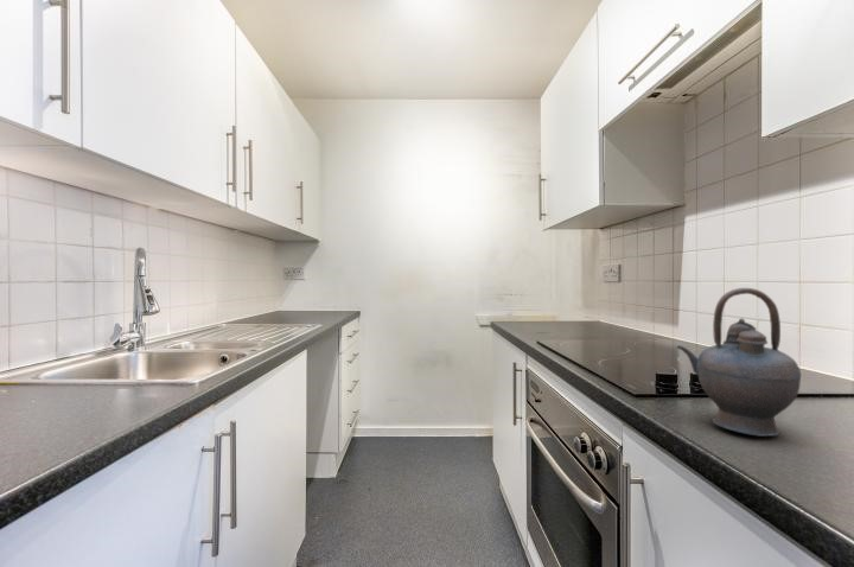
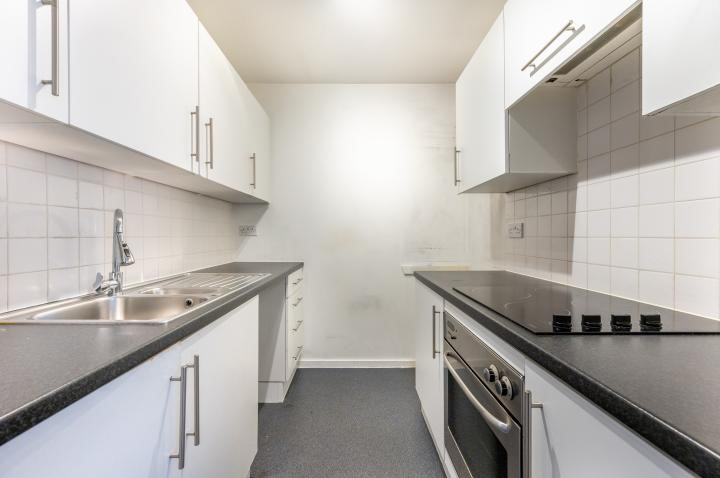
- teapot [676,287,802,438]
